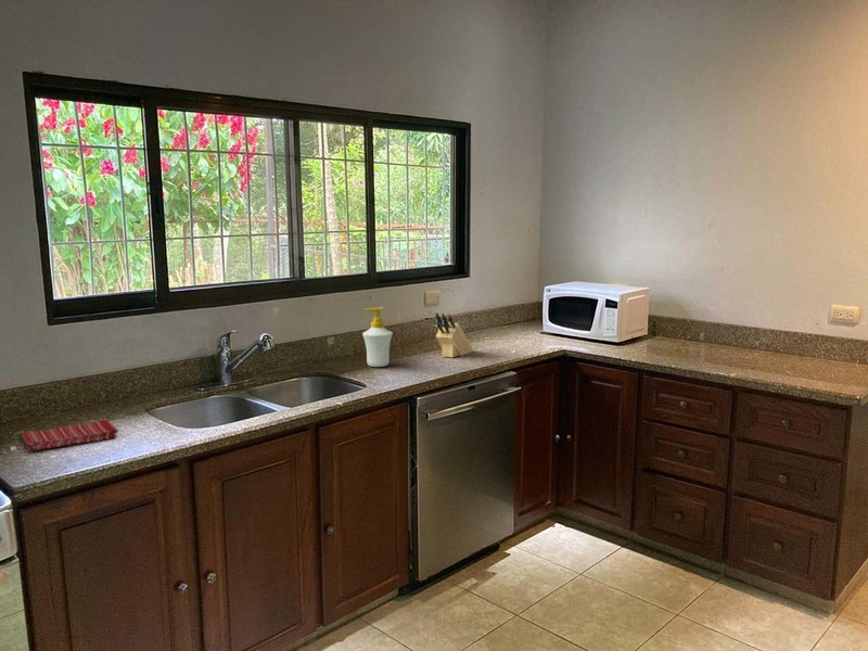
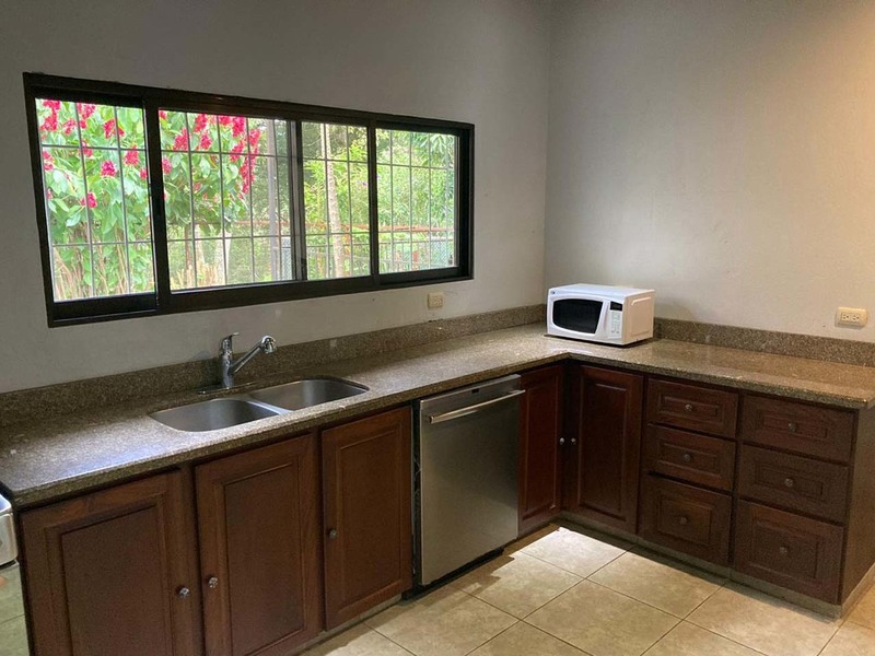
- soap bottle [361,306,394,368]
- knife block [434,311,474,358]
- dish towel [22,419,119,452]
